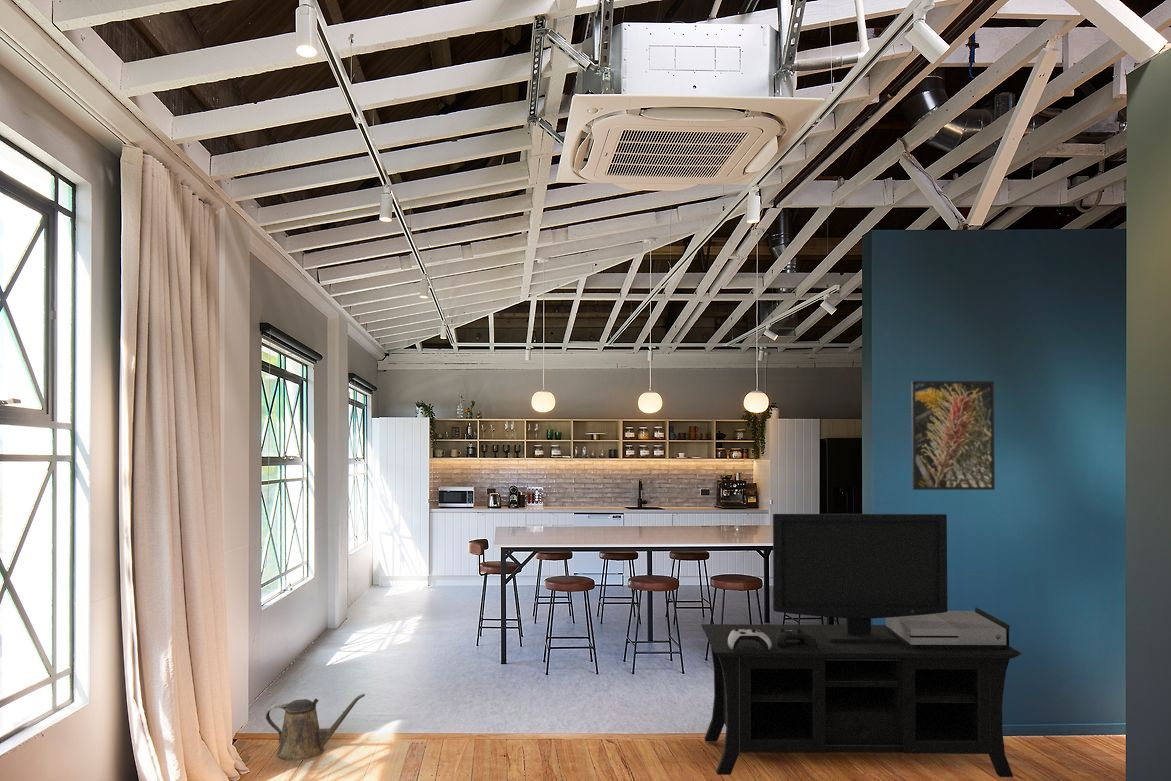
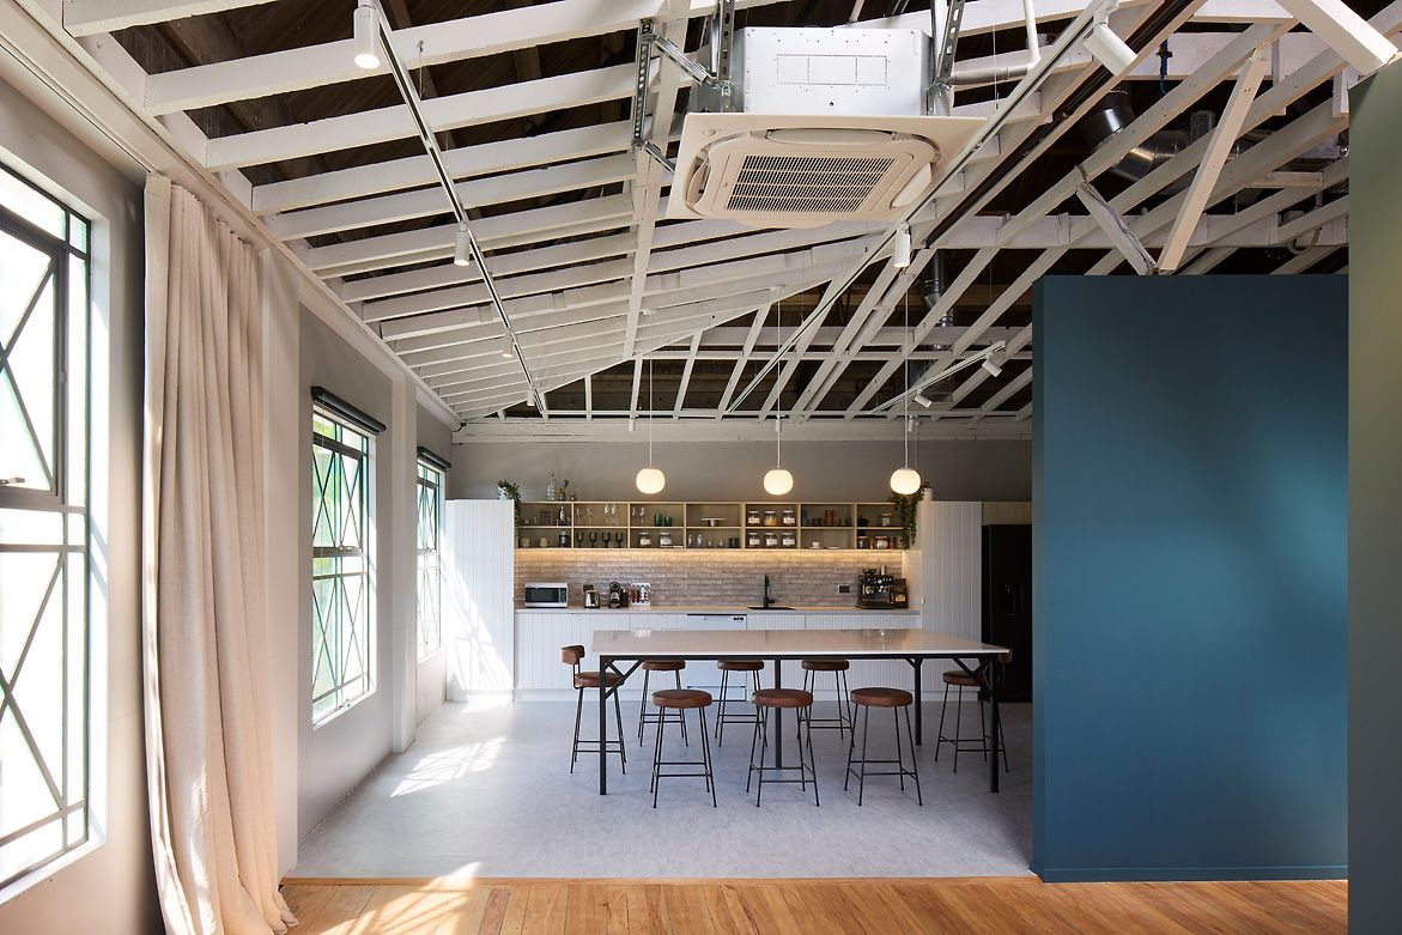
- watering can [265,693,366,762]
- media console [700,513,1023,778]
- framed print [910,380,996,491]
